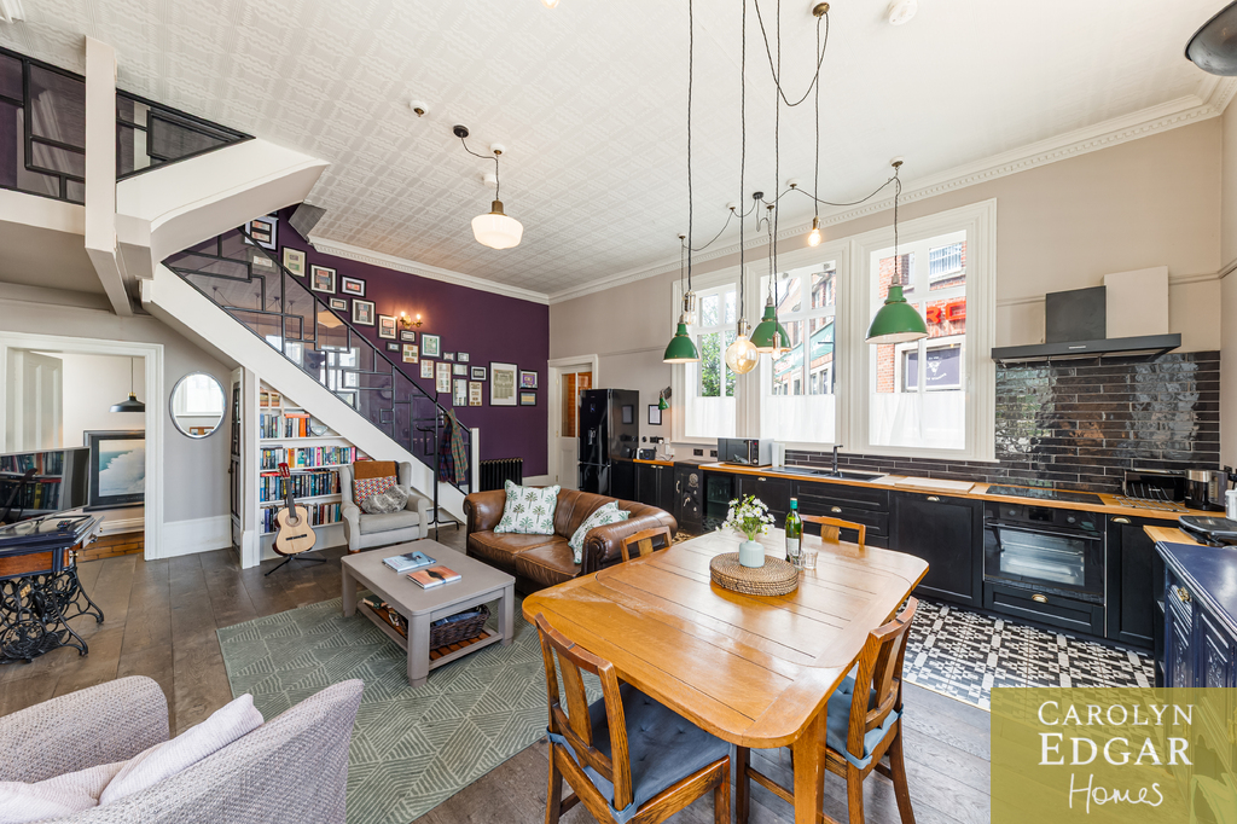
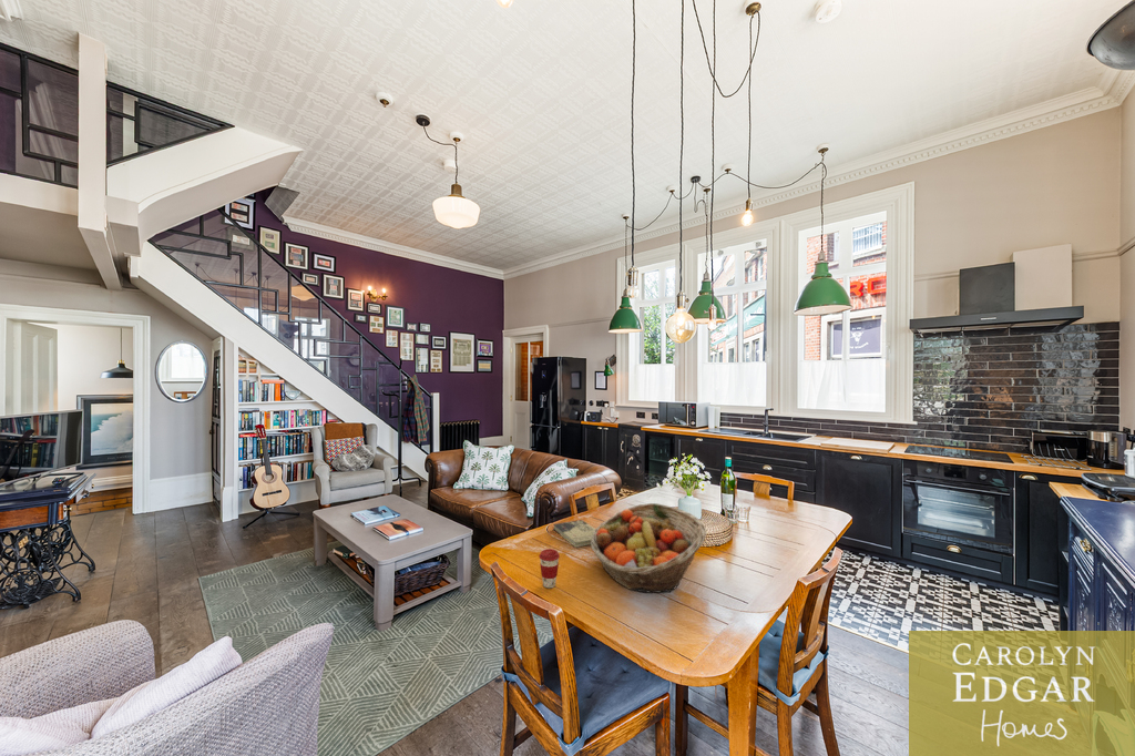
+ book [552,519,596,549]
+ fruit basket [590,502,707,594]
+ coffee cup [539,548,561,589]
